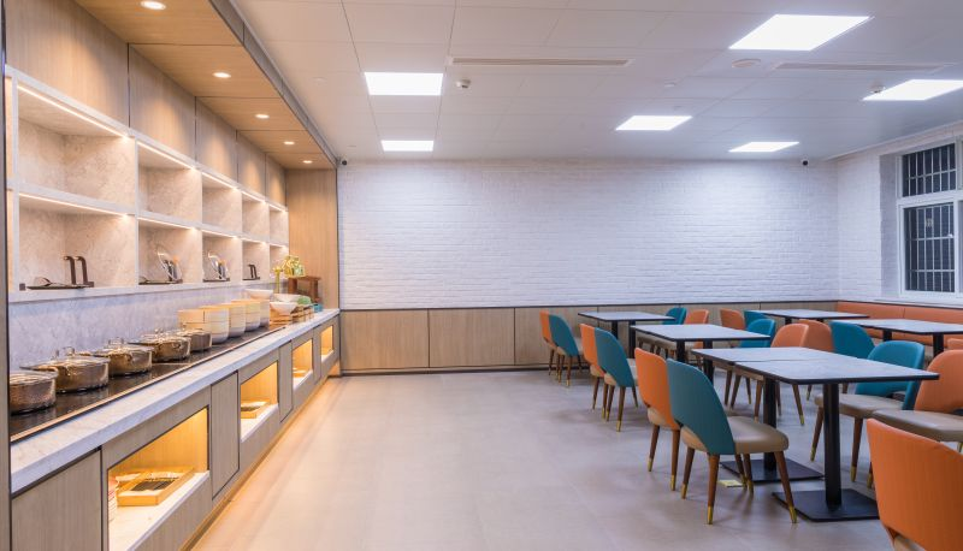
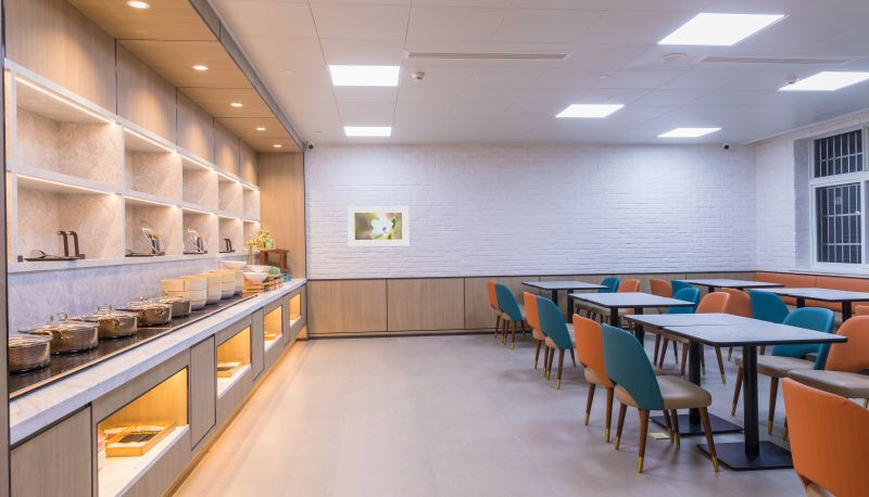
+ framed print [347,205,410,247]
